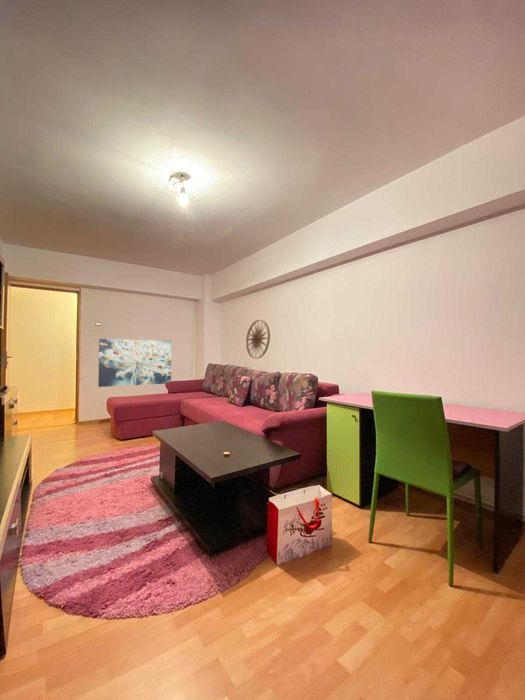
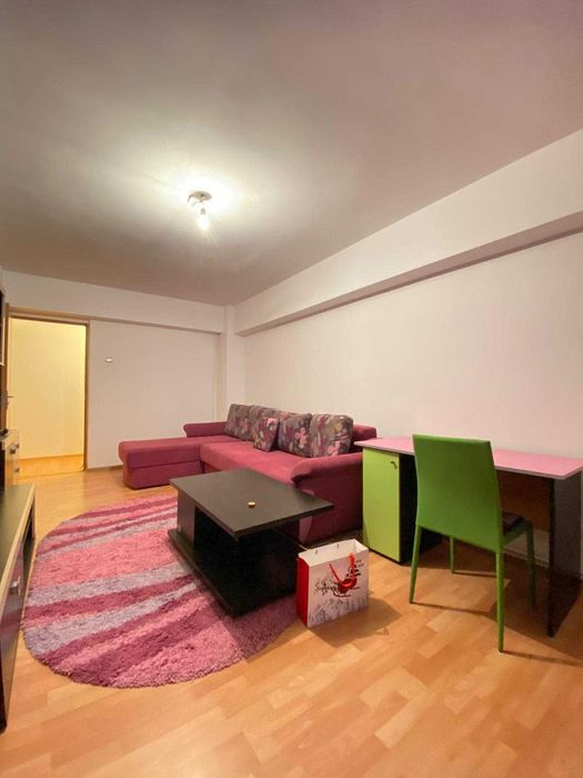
- wall art [245,319,271,360]
- wall art [97,338,173,388]
